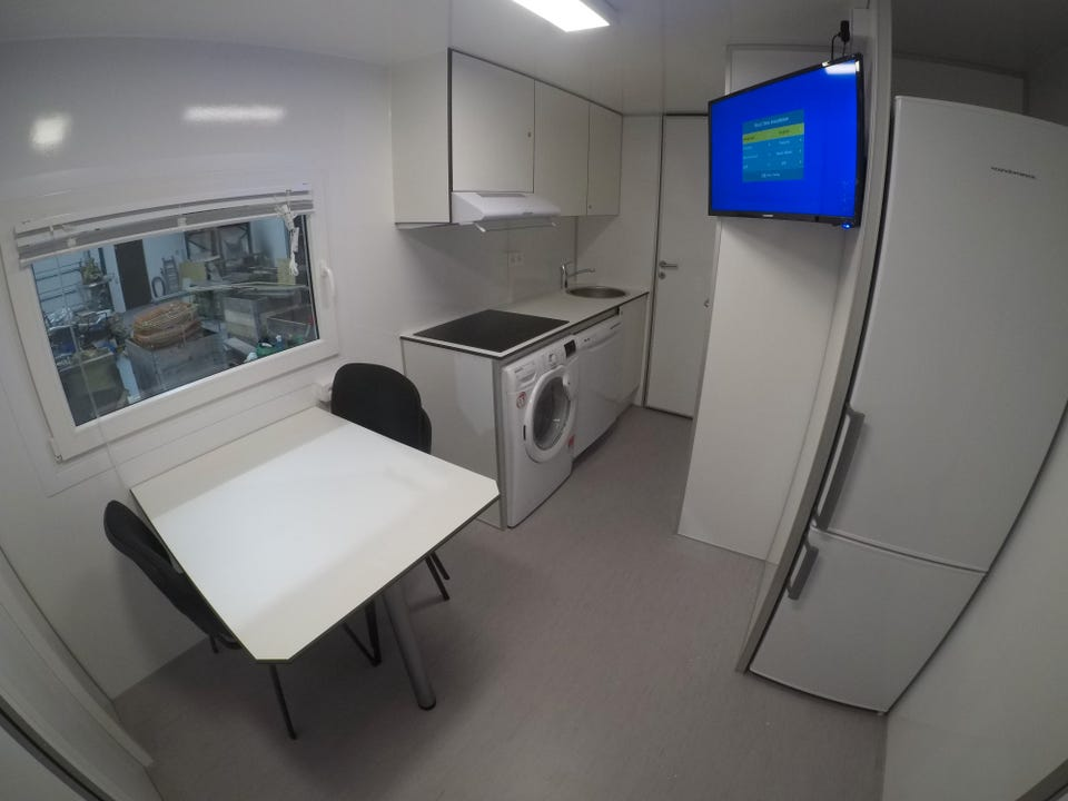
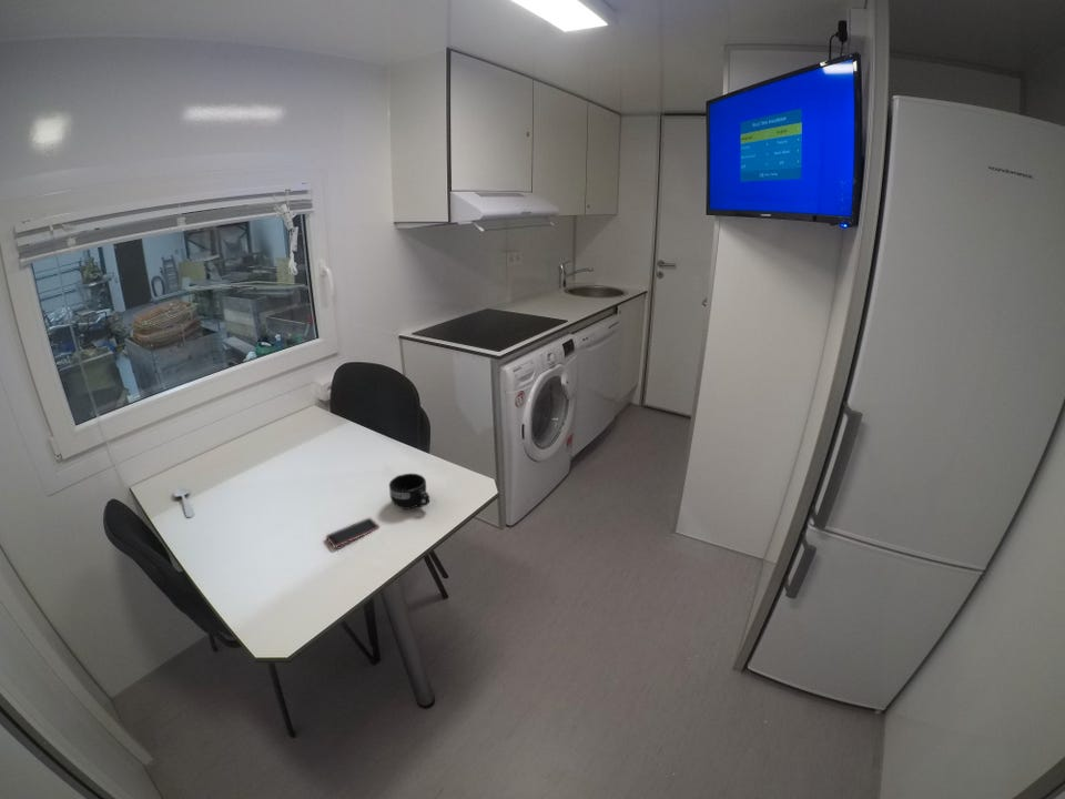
+ spoon [173,486,195,518]
+ mug [388,473,430,510]
+ smartphone [325,517,381,548]
